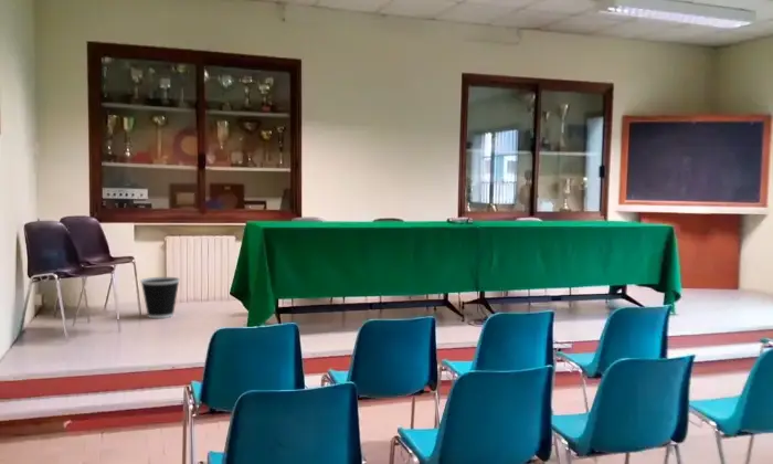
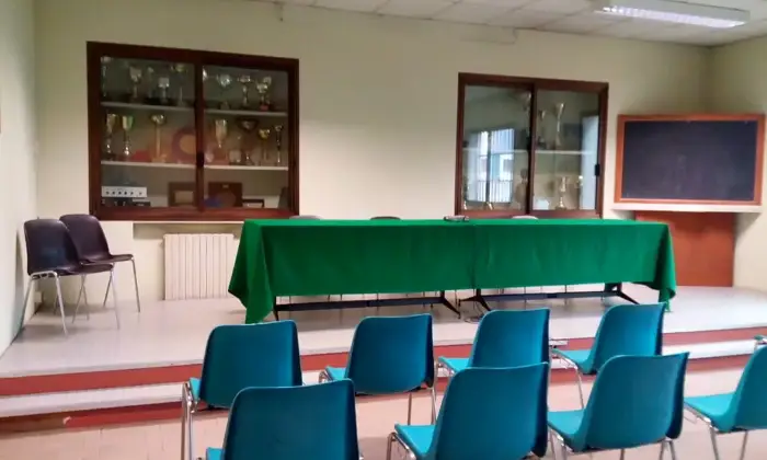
- wastebasket [139,276,181,319]
